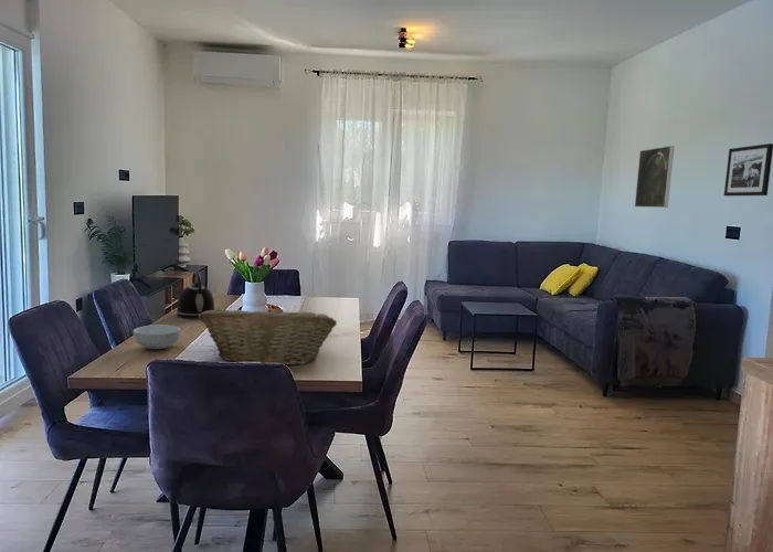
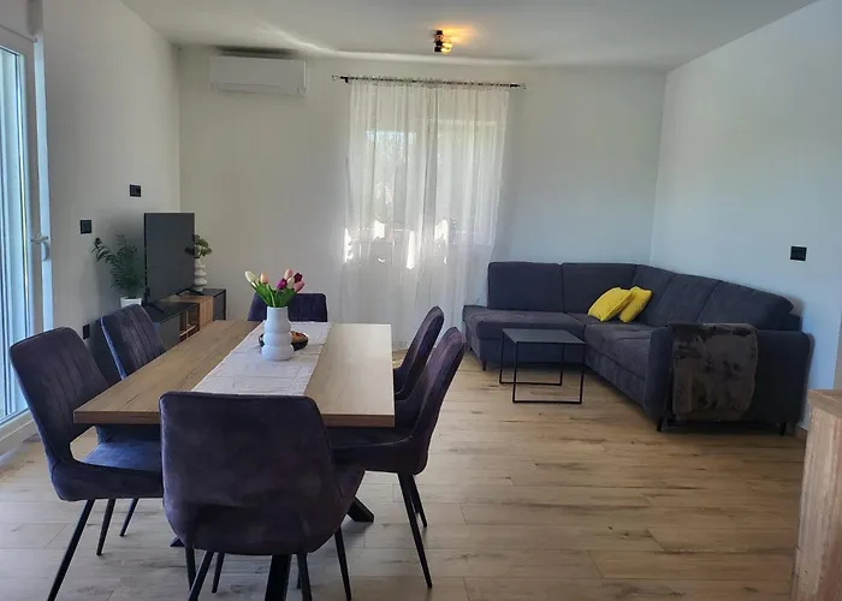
- cereal bowl [133,323,181,350]
- fruit basket [198,306,338,367]
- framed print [634,145,675,209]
- picture frame [723,142,773,197]
- kettle [176,269,215,320]
